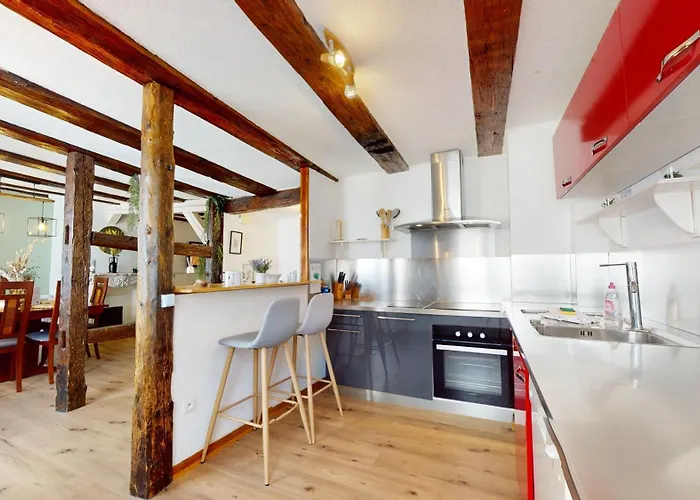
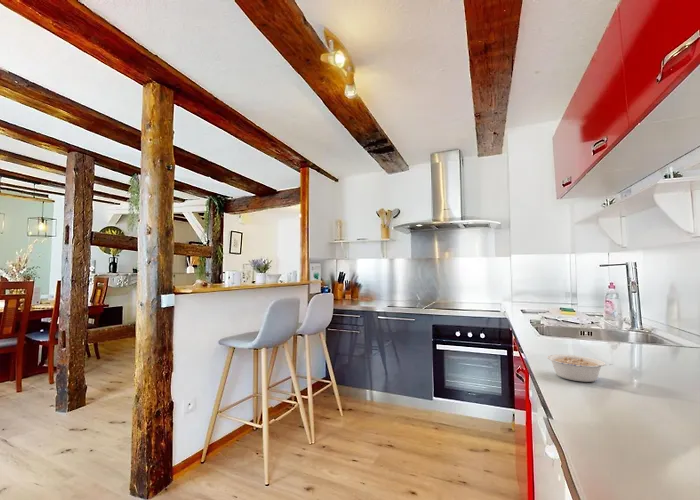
+ legume [546,353,614,383]
